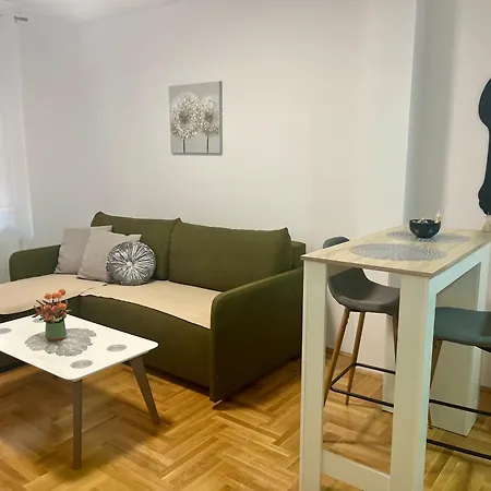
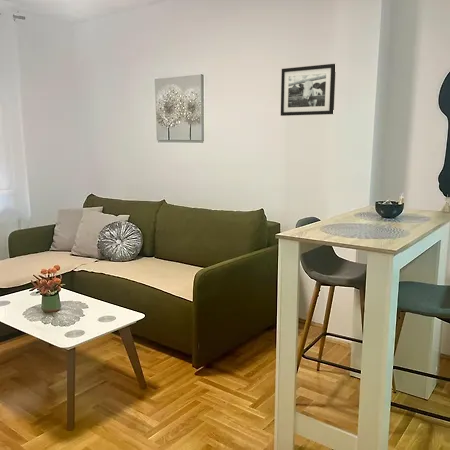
+ picture frame [280,63,336,117]
